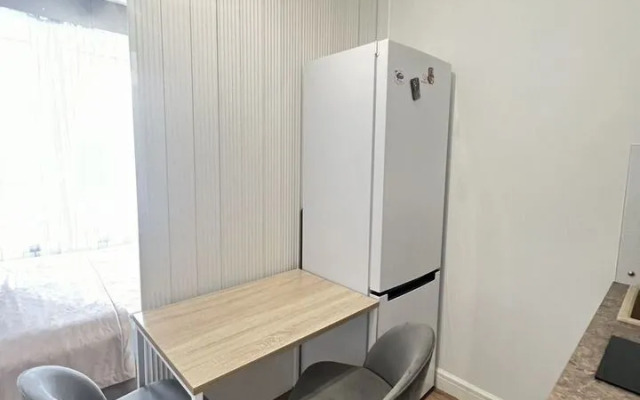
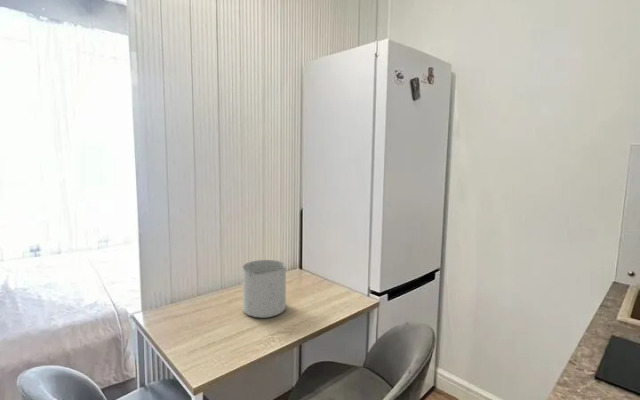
+ flower pot [242,259,287,319]
